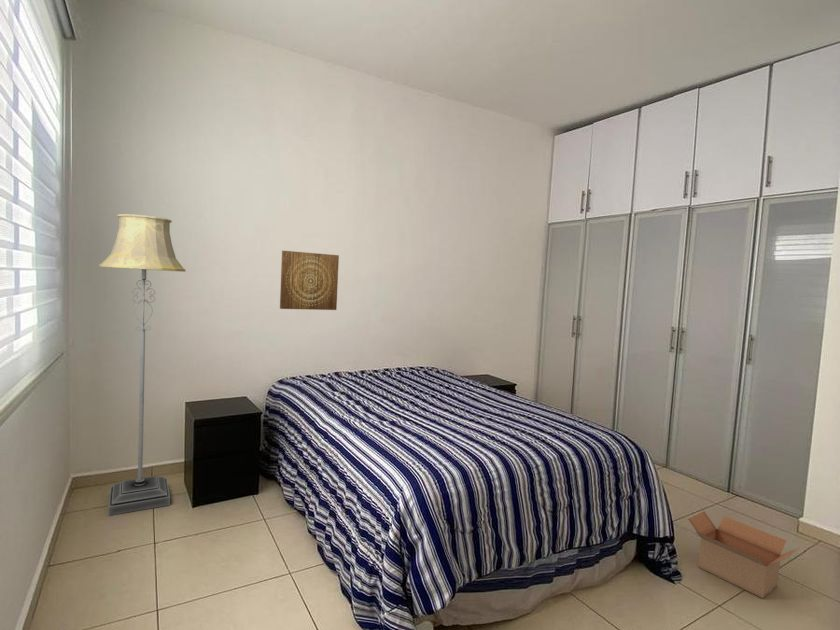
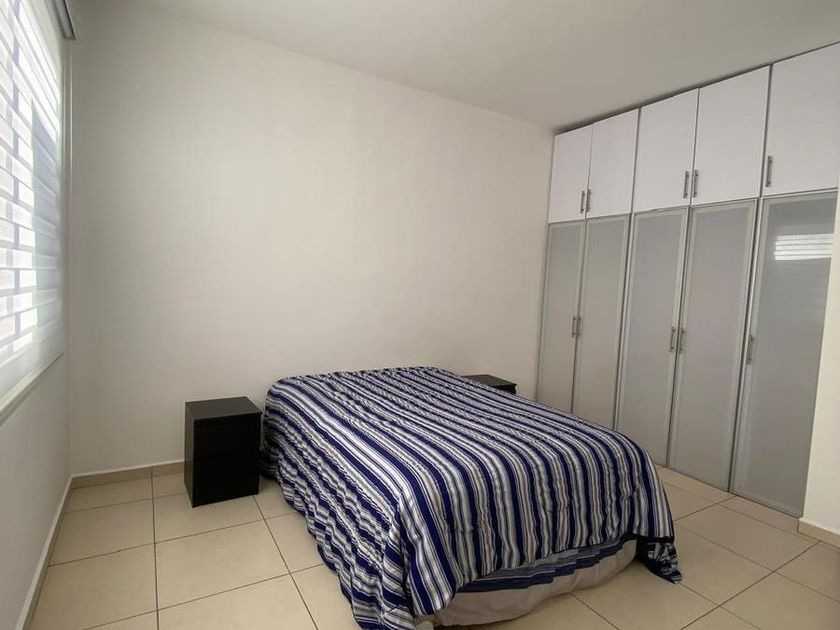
- cardboard box [687,510,800,599]
- wall art [279,250,340,311]
- floor lamp [98,213,187,517]
